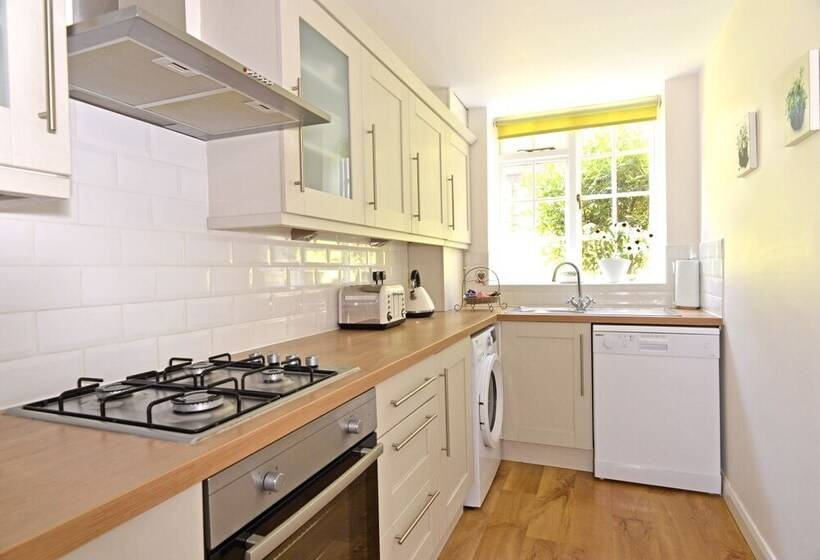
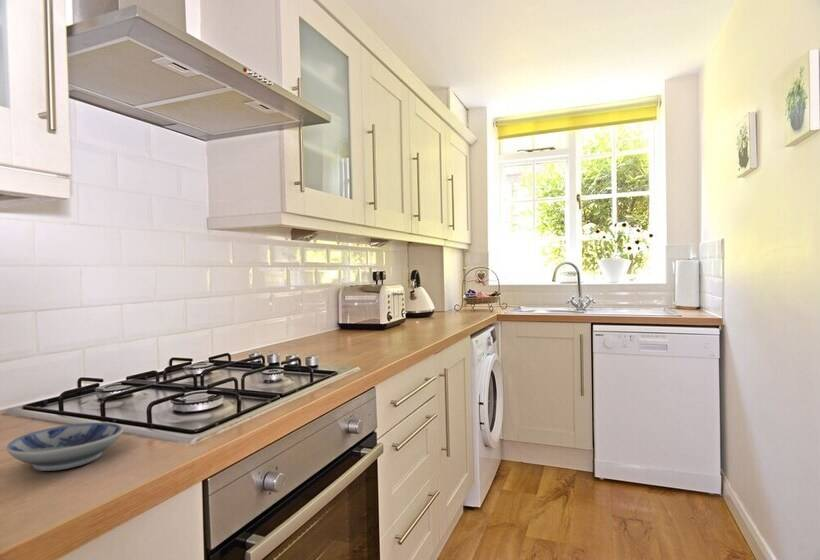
+ bowl [5,422,124,472]
